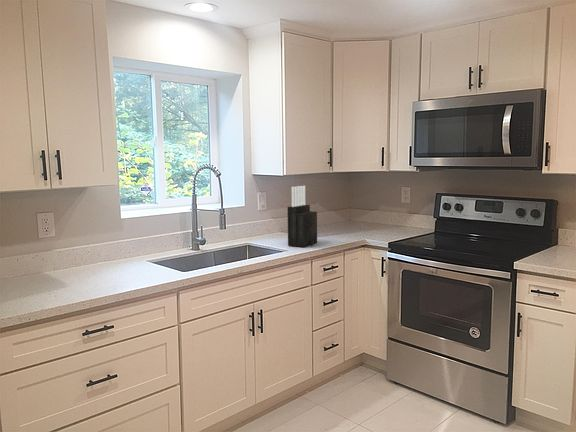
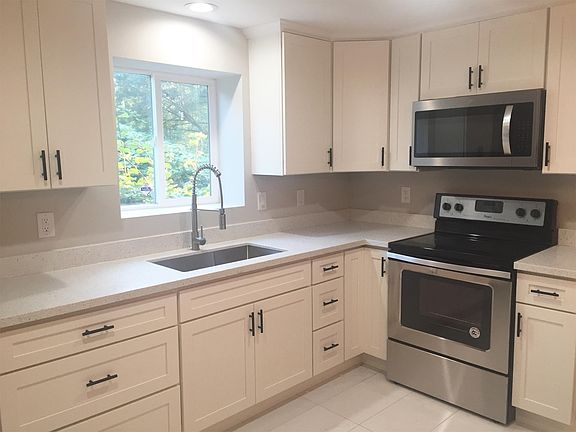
- knife block [287,185,318,248]
